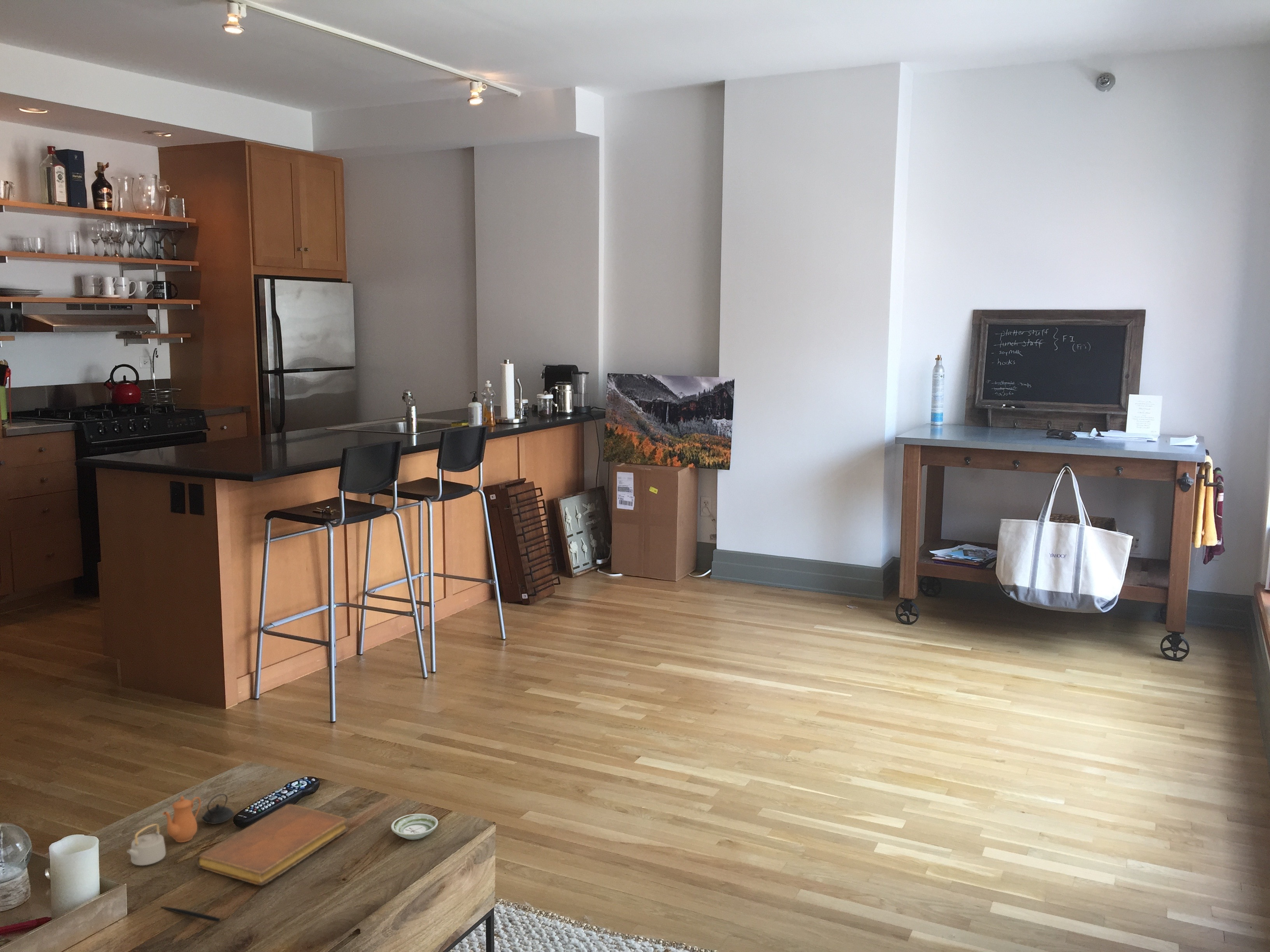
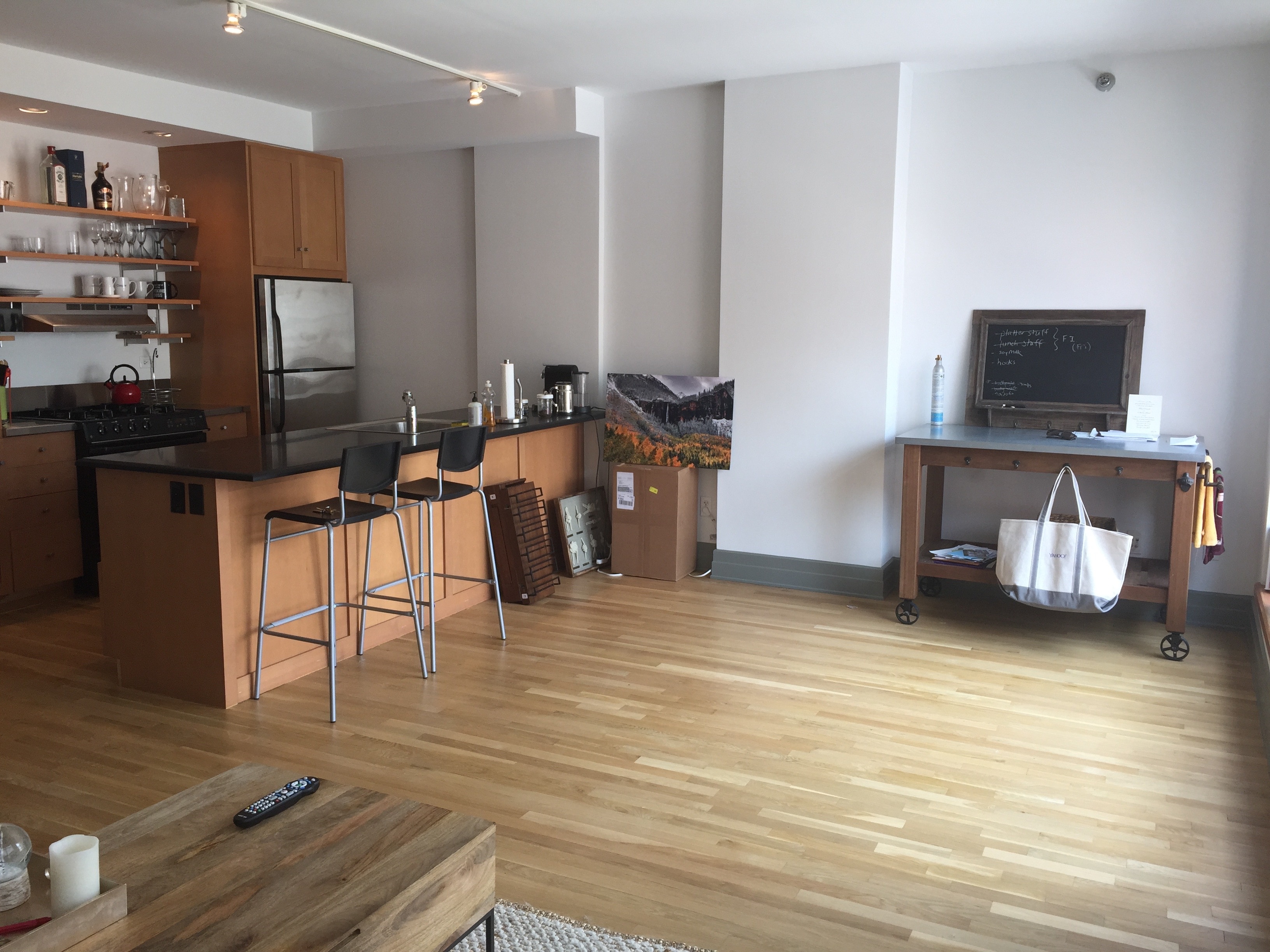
- pen [160,906,221,922]
- notebook [196,803,349,886]
- saucer [391,813,439,840]
- teapot [126,793,234,866]
